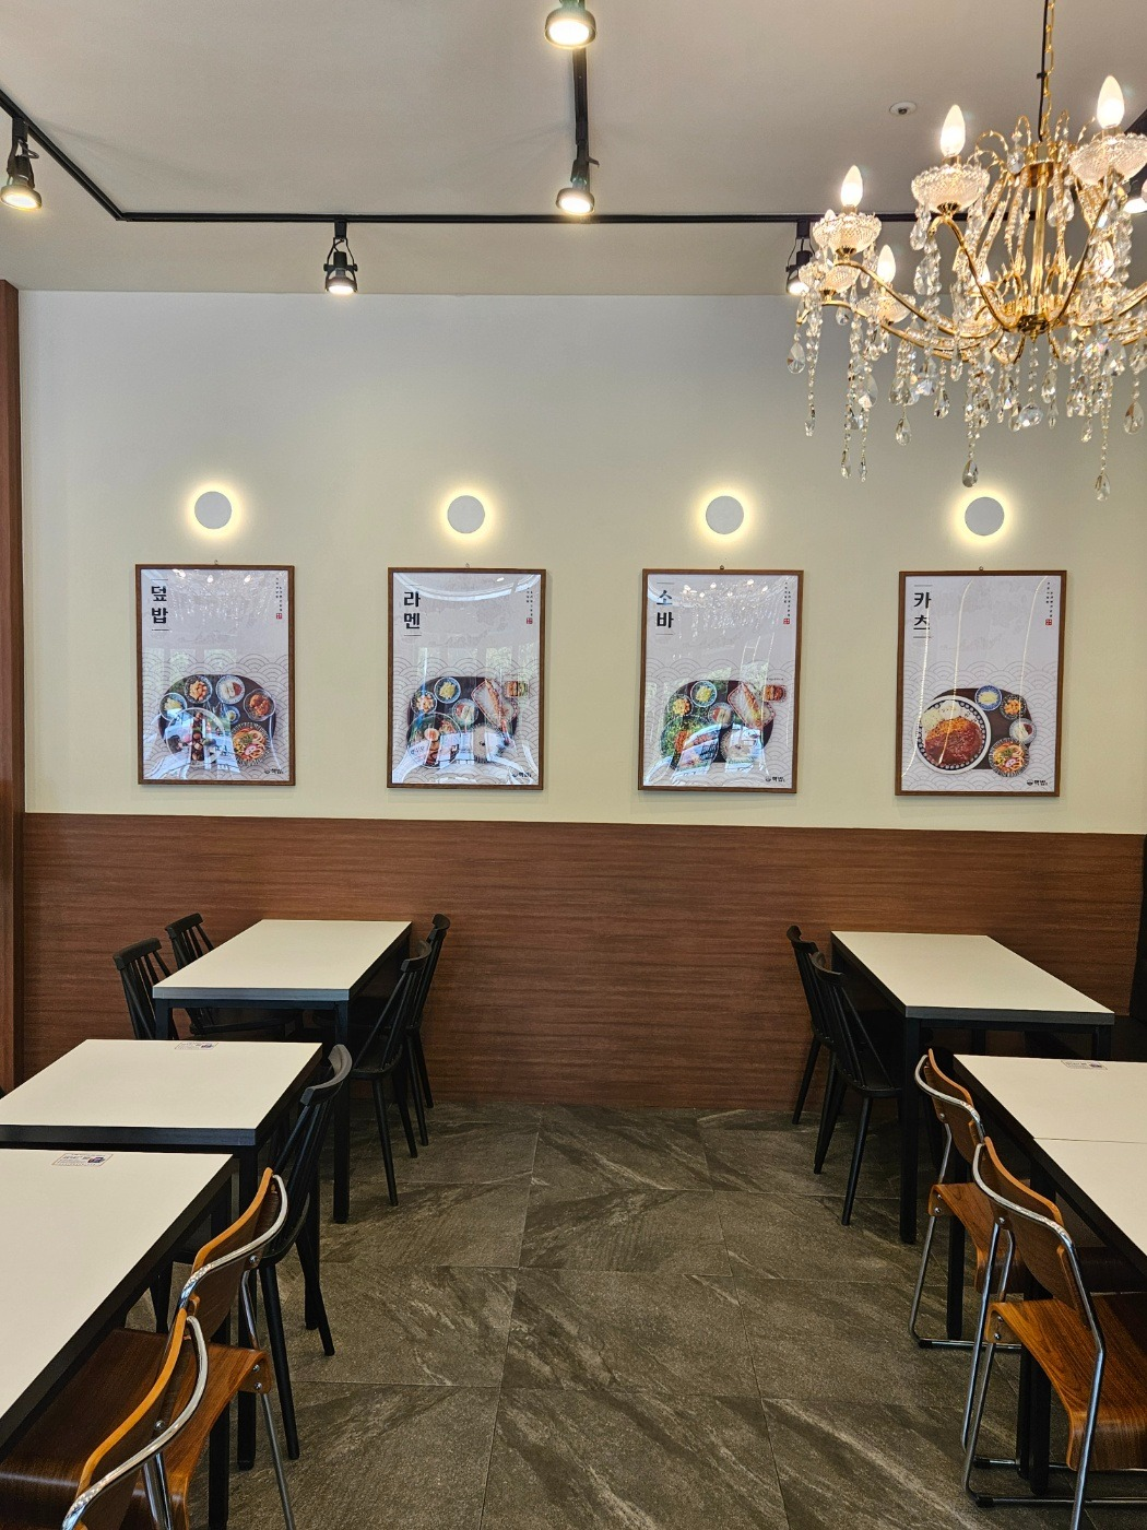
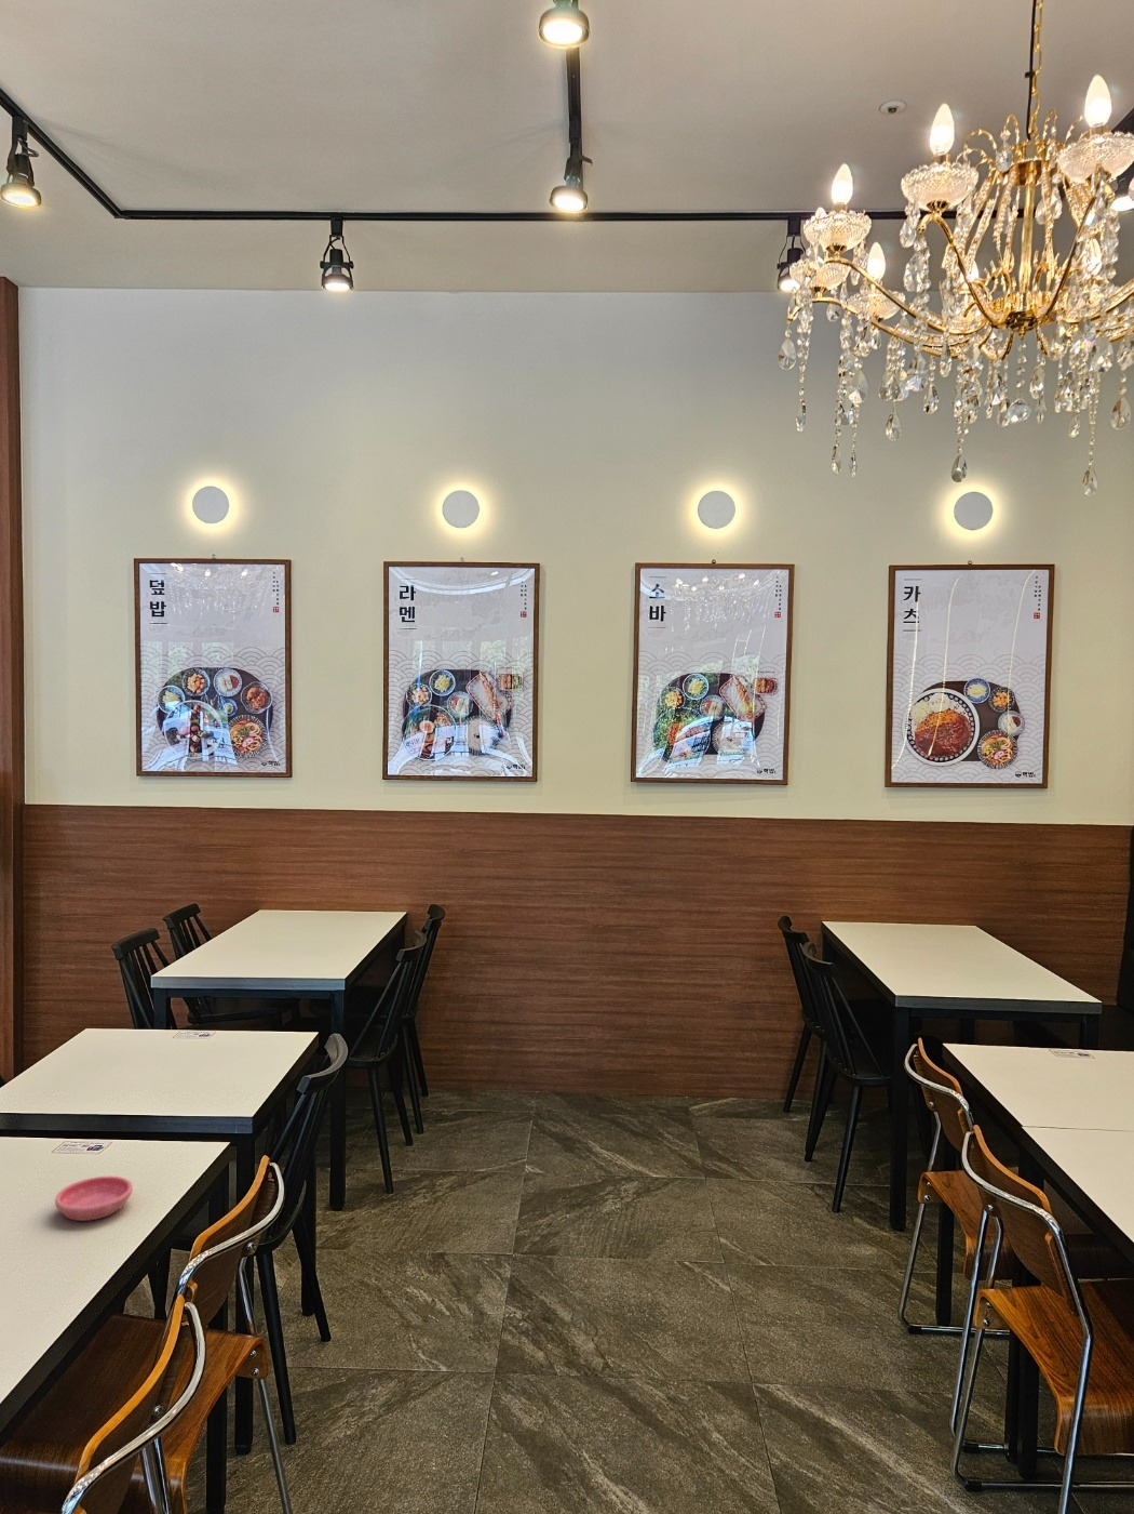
+ saucer [54,1175,133,1222]
